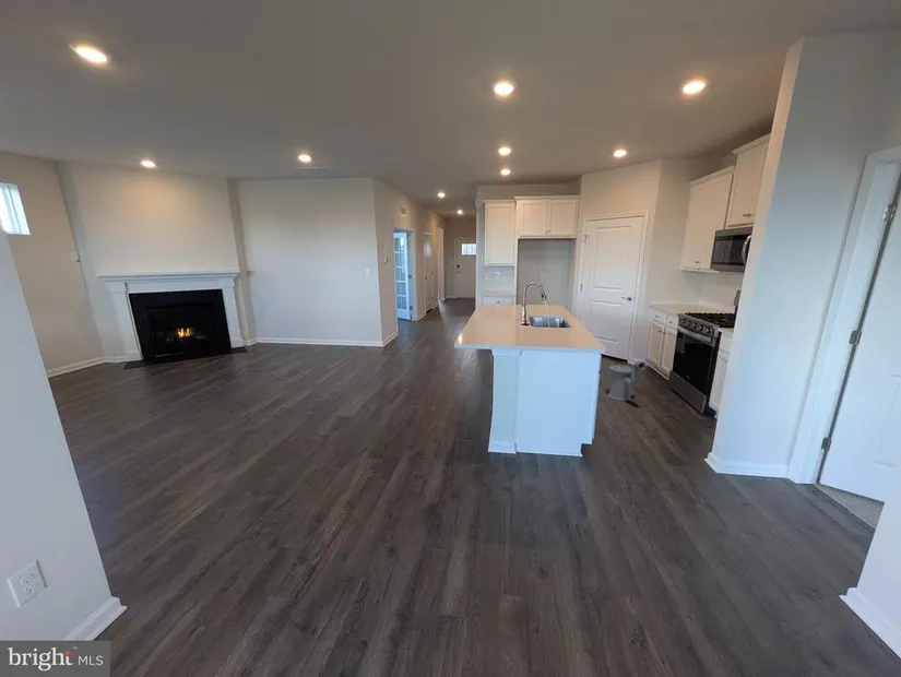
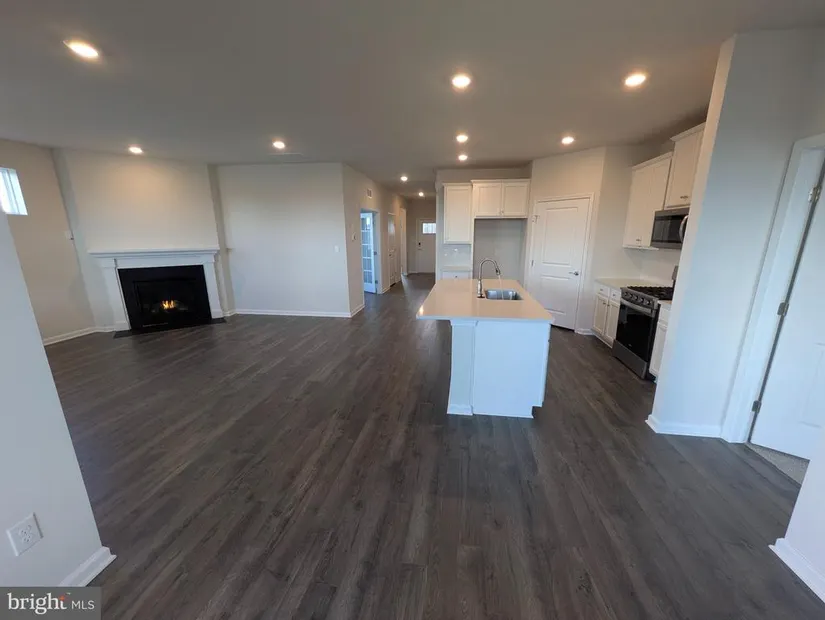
- wood stove [607,360,647,402]
